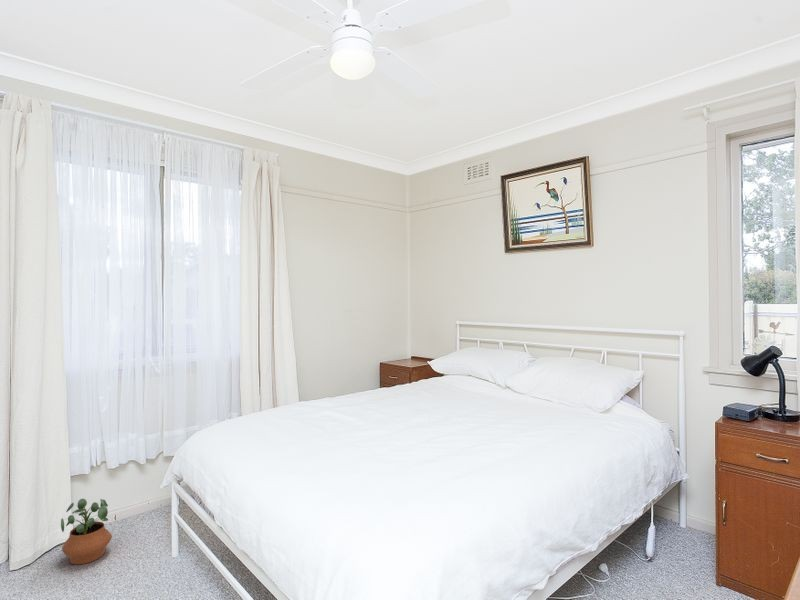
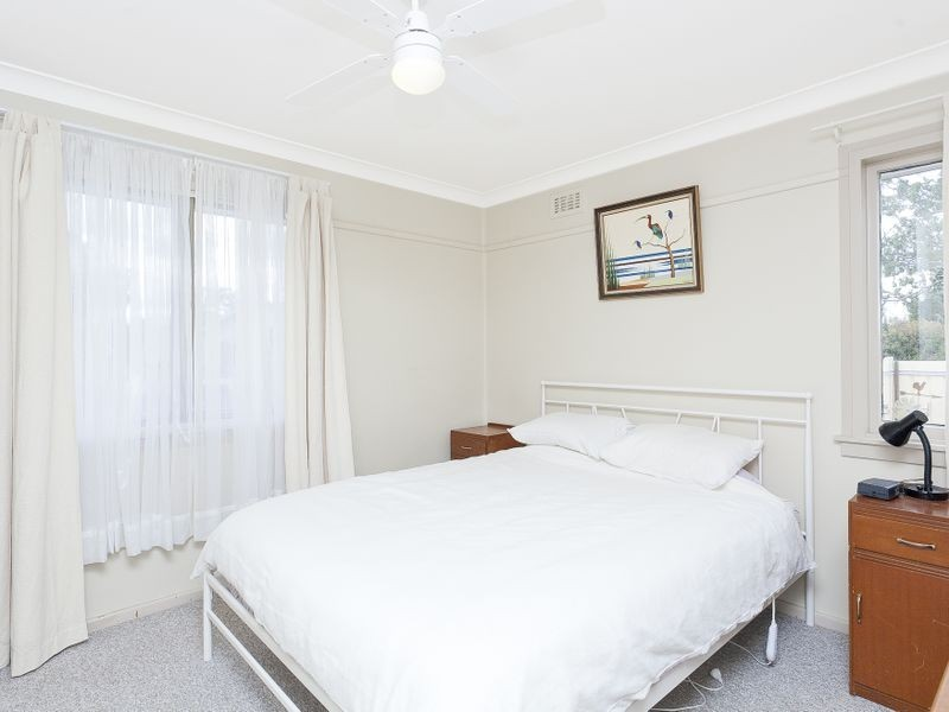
- potted plant [60,498,113,565]
